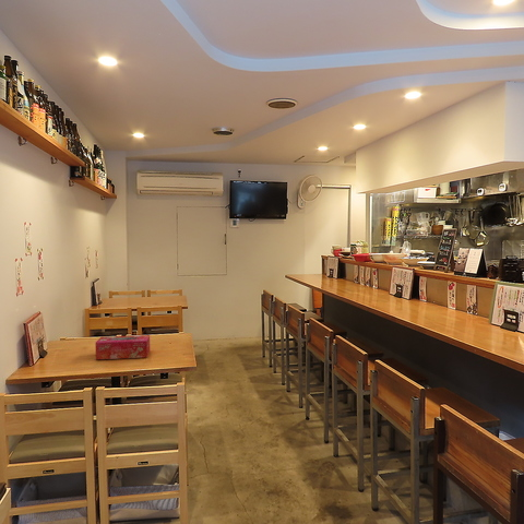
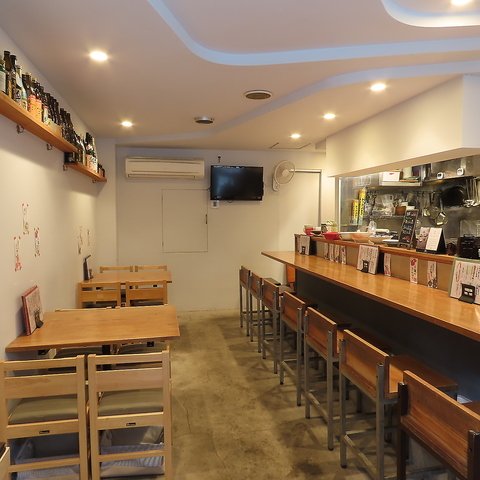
- tissue box [94,334,151,360]
